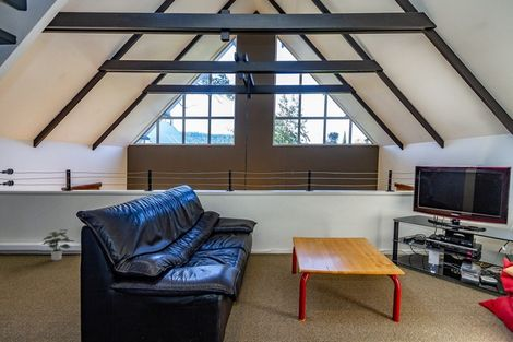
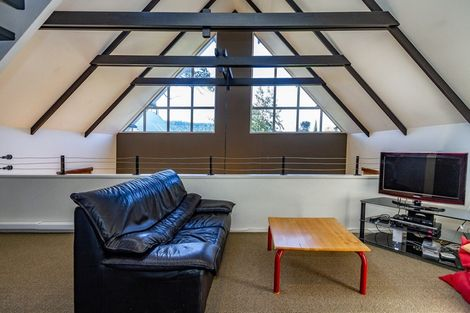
- potted plant [43,228,75,261]
